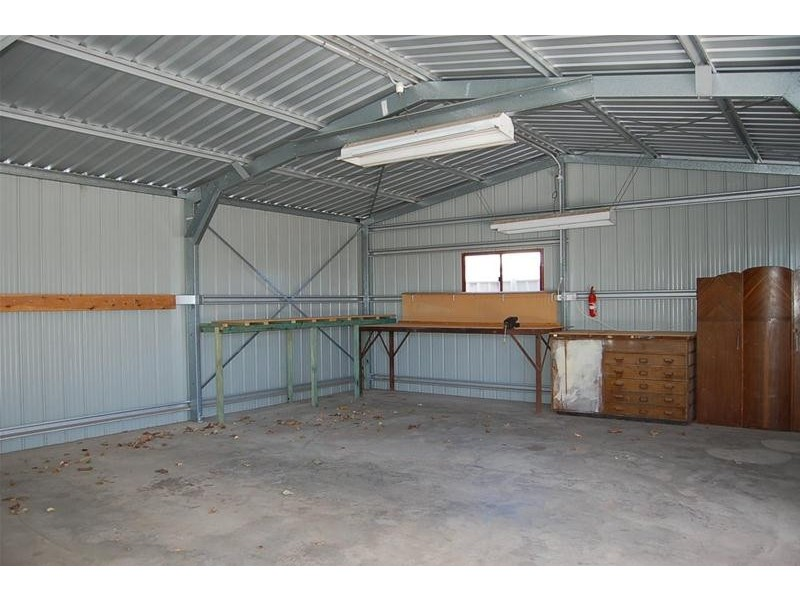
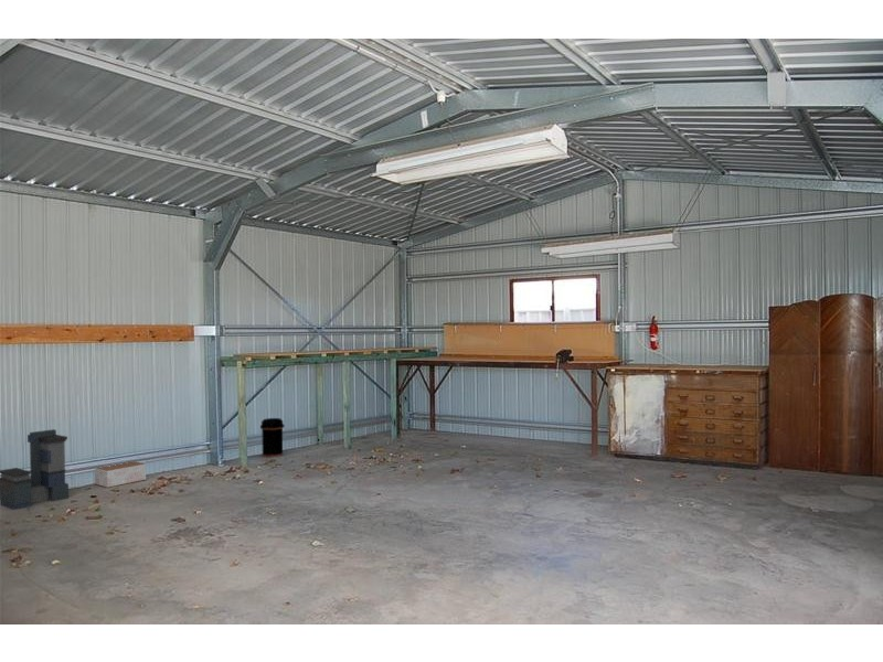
+ trash can [259,417,286,458]
+ cardboard box [94,460,147,489]
+ storage bin [0,428,70,511]
